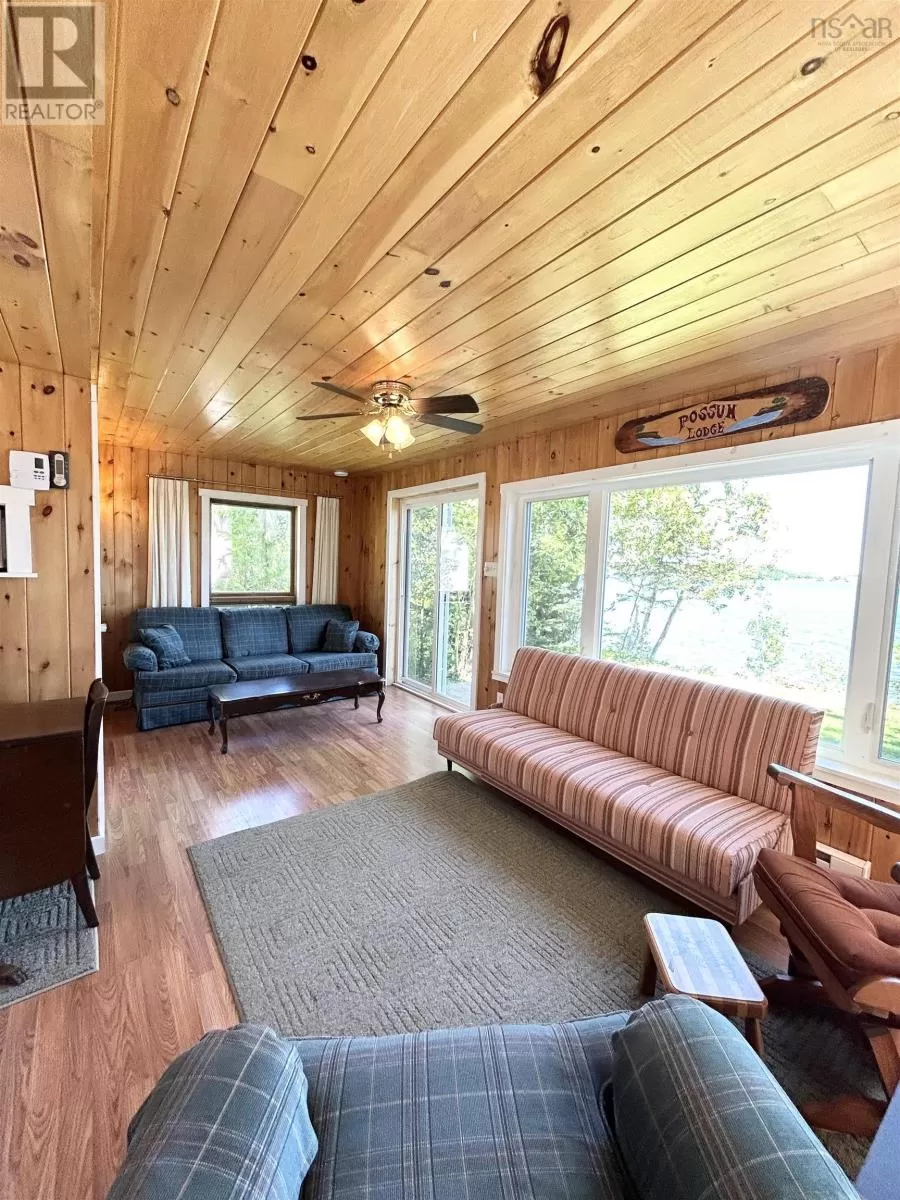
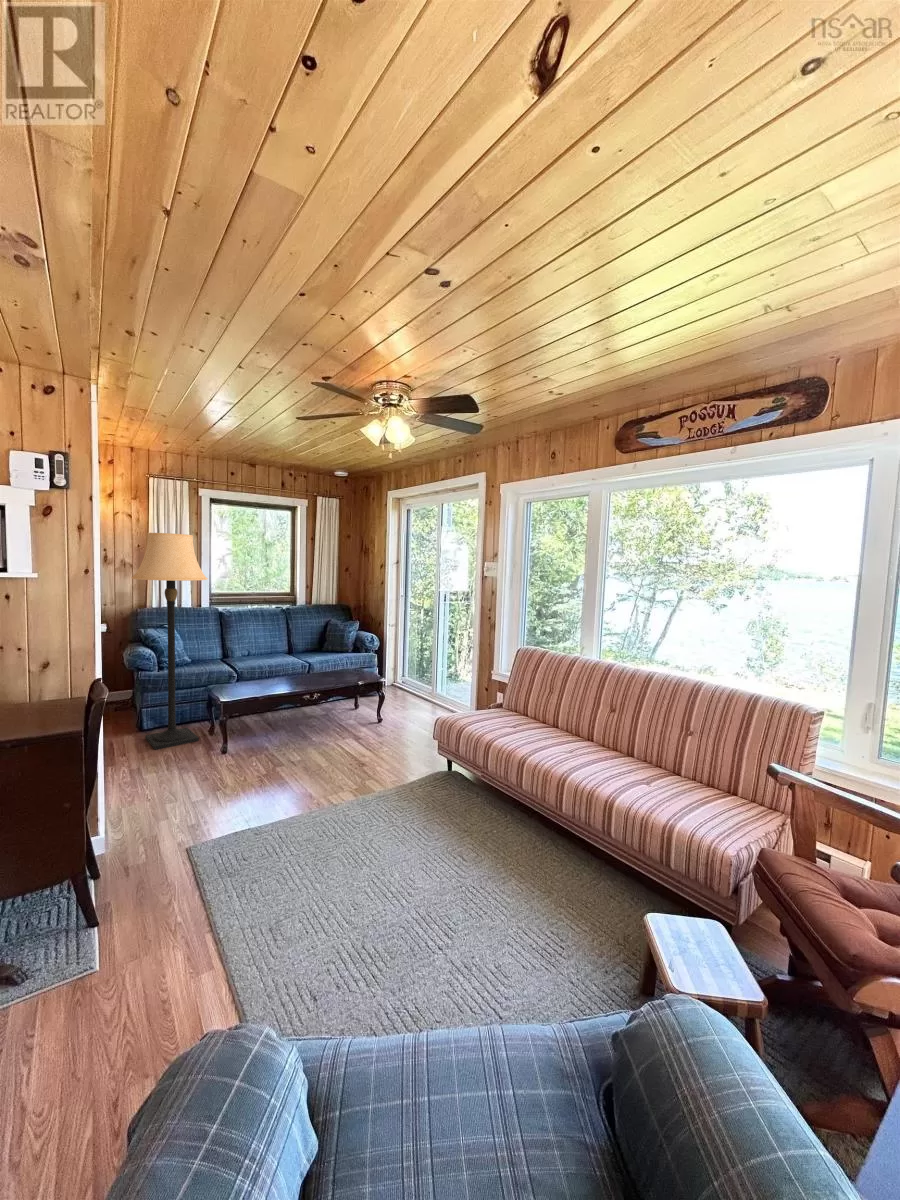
+ lamp [131,532,209,751]
